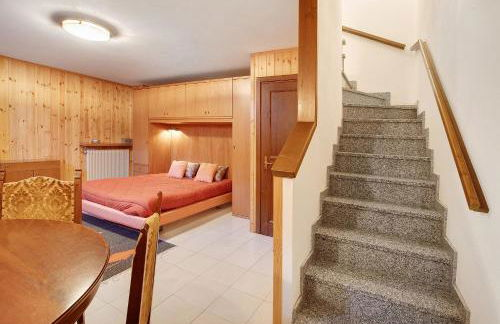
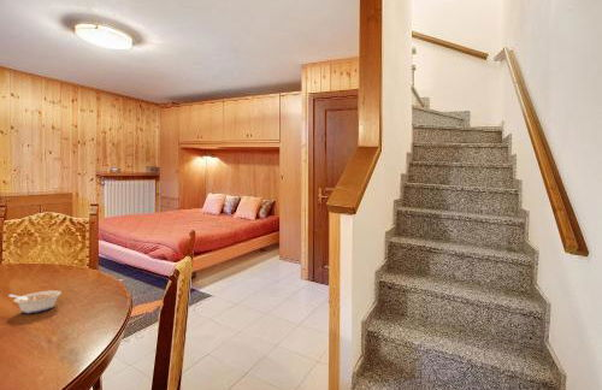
+ legume [8,290,63,314]
